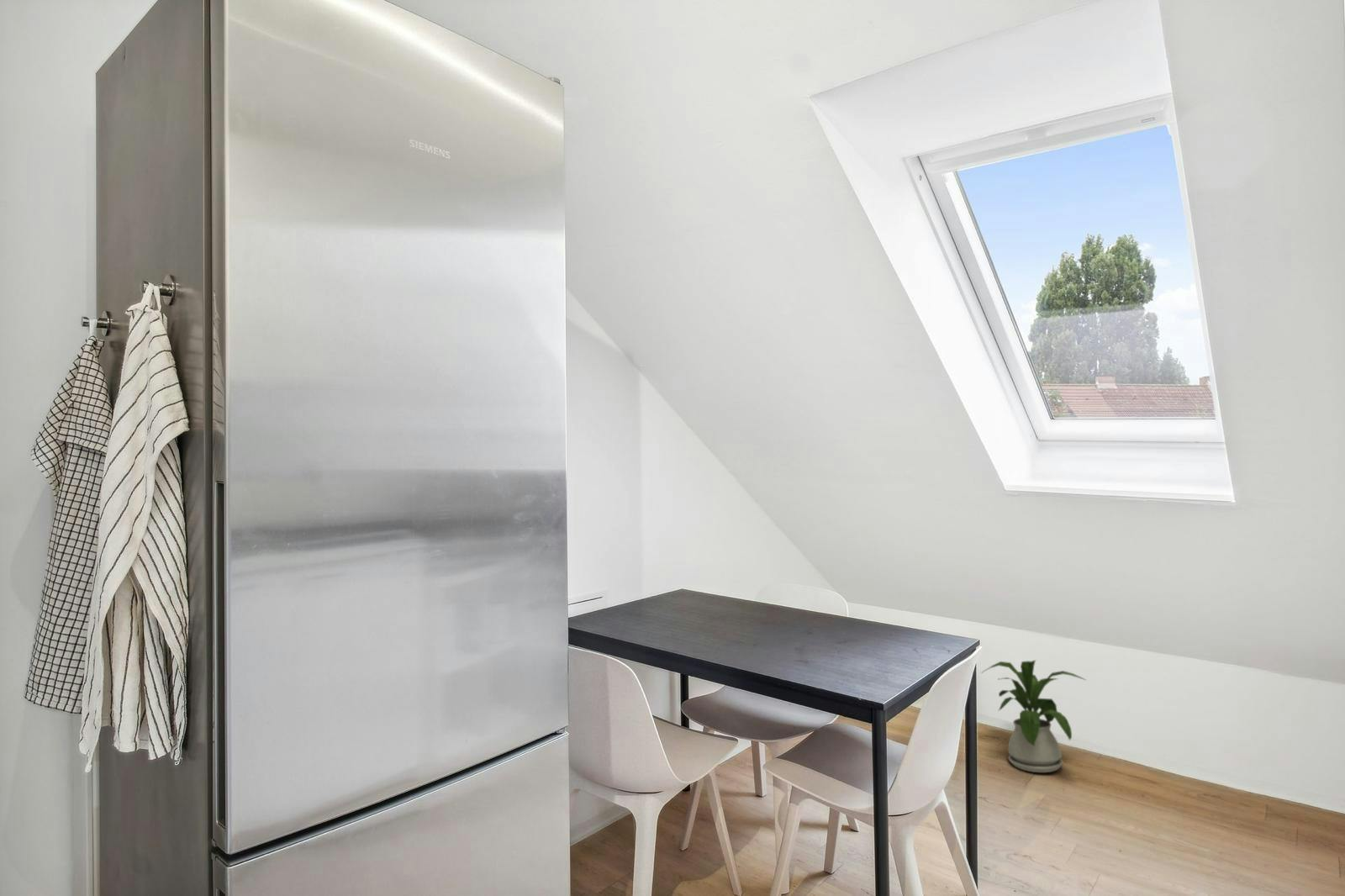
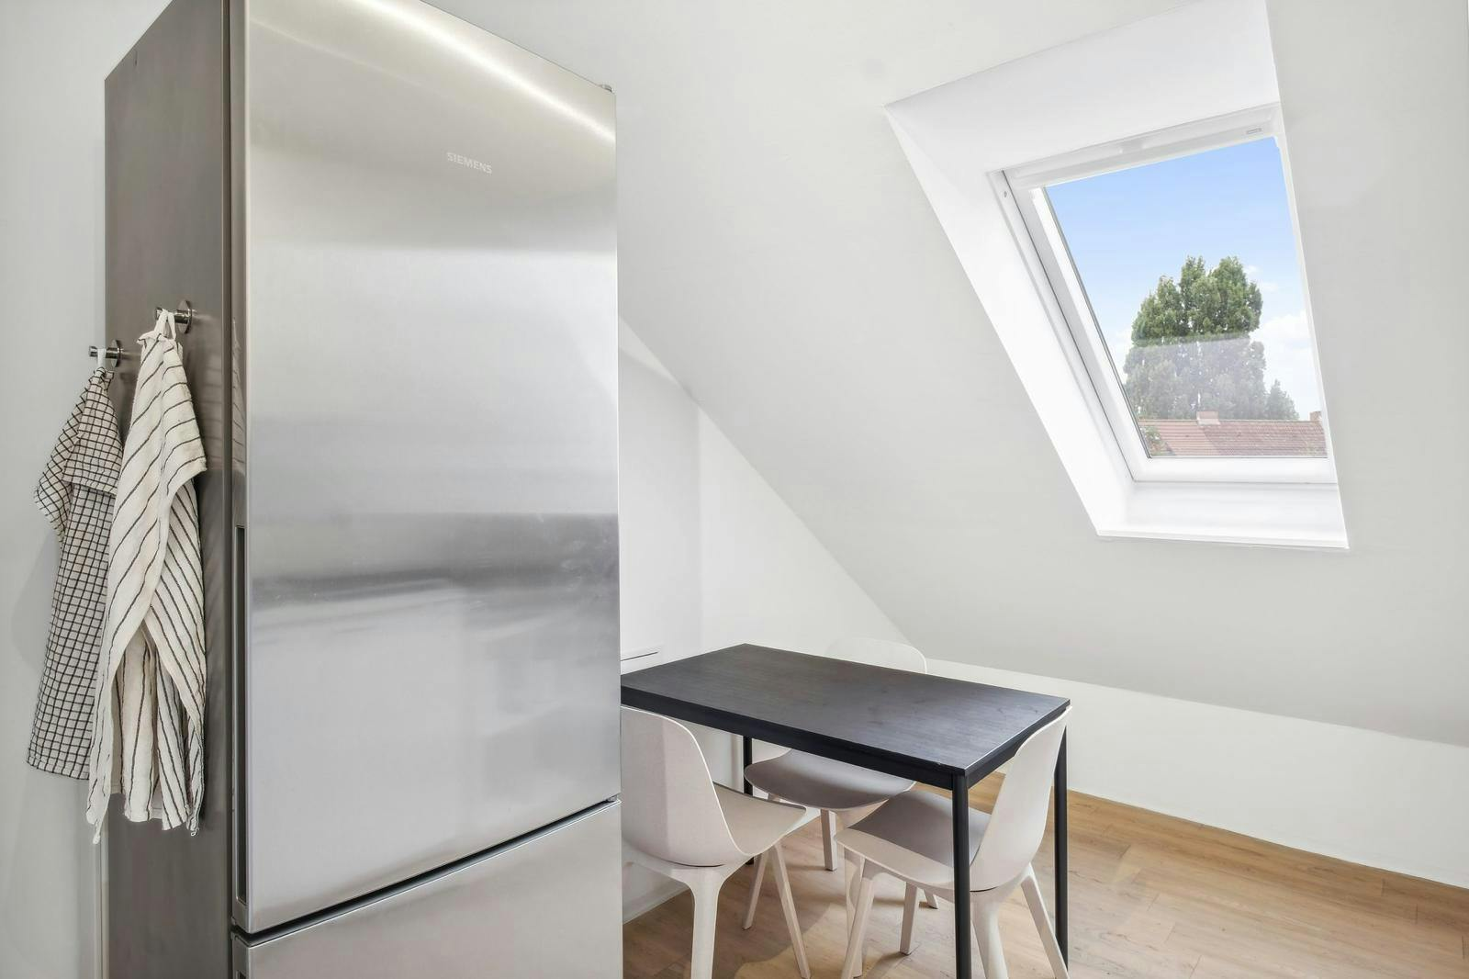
- house plant [980,659,1088,773]
